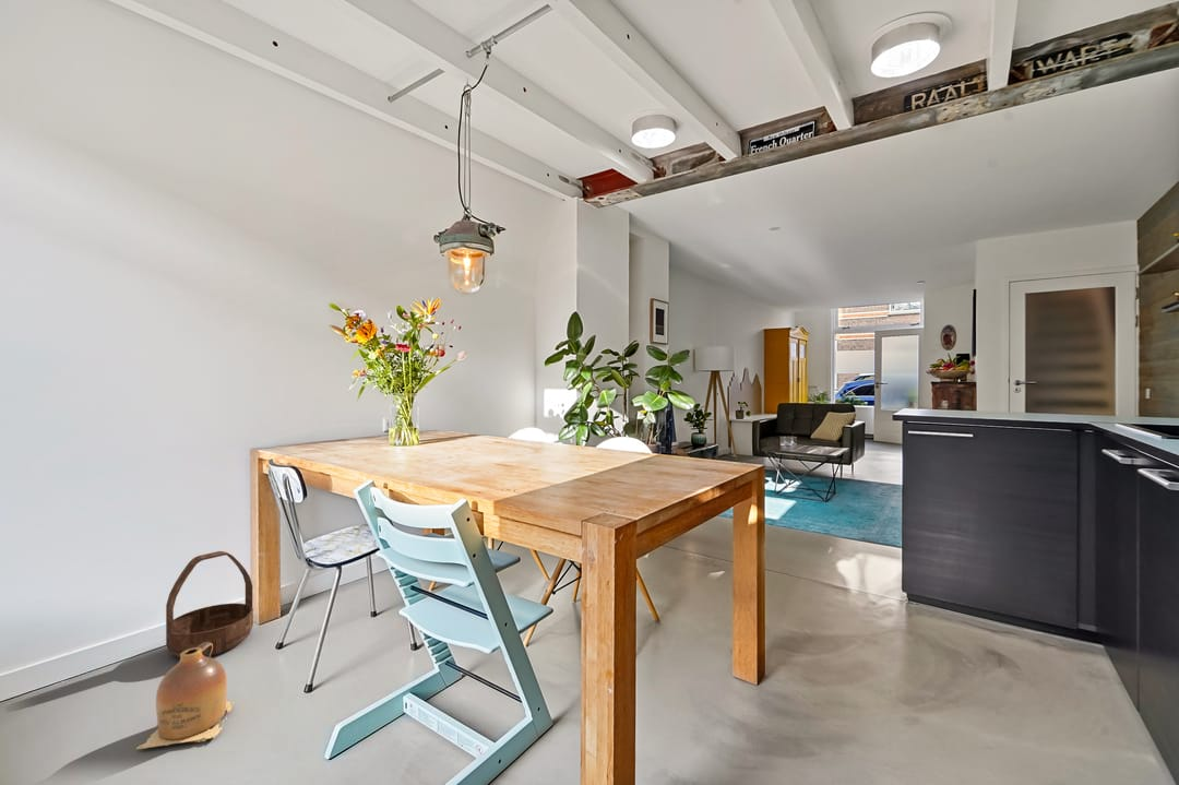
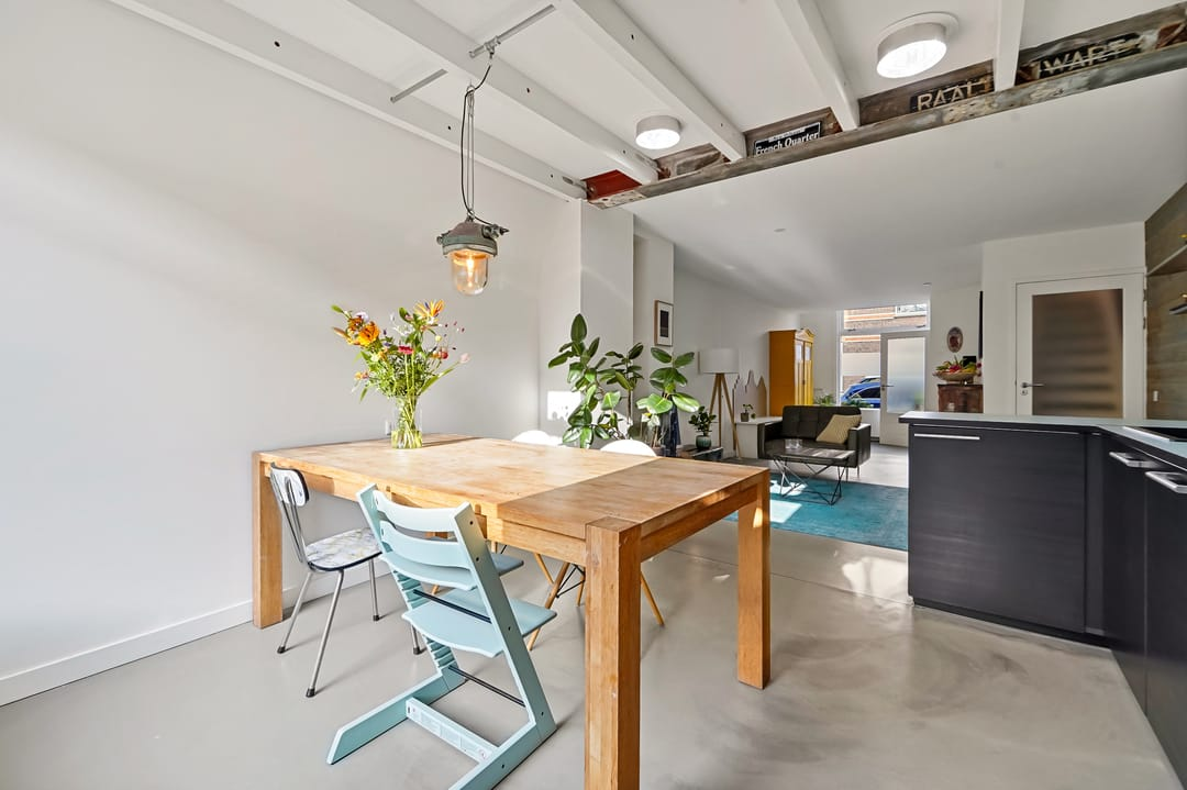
- basket [165,550,254,658]
- ceramic jug [135,642,235,750]
